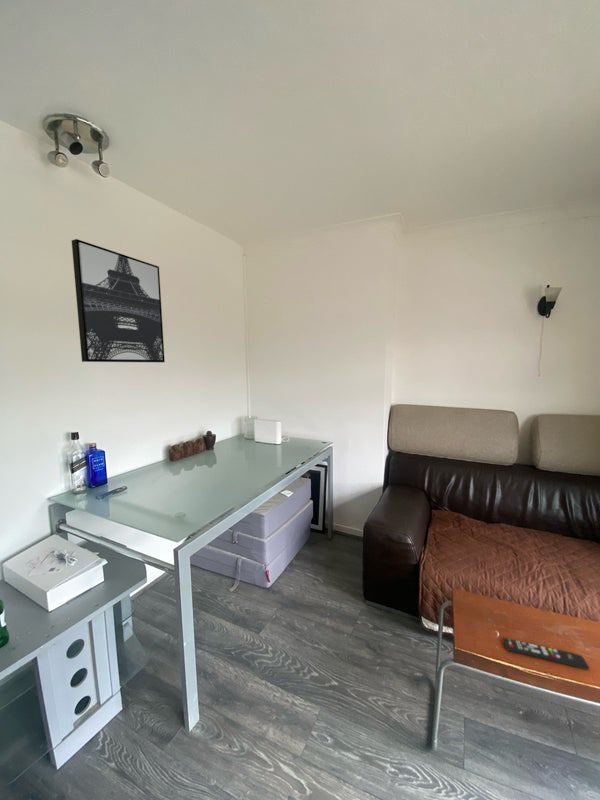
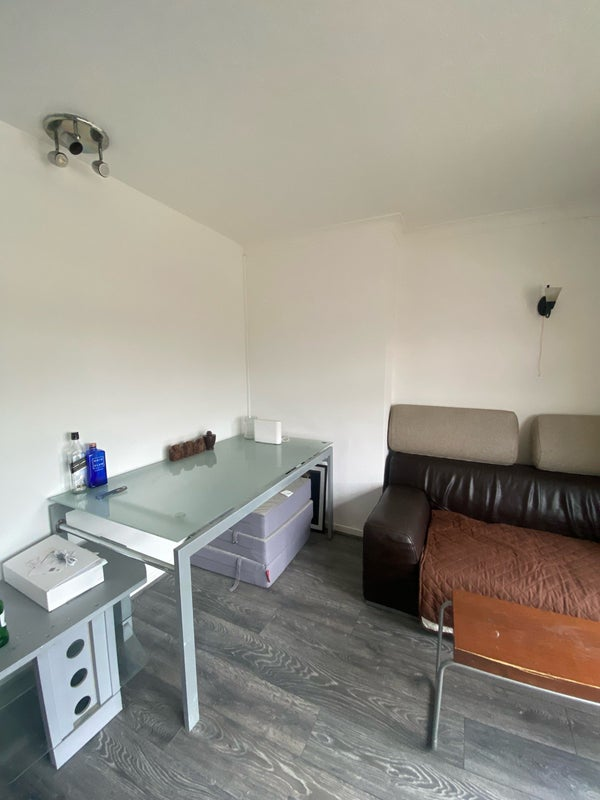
- wall art [71,238,166,363]
- remote control [502,637,590,671]
